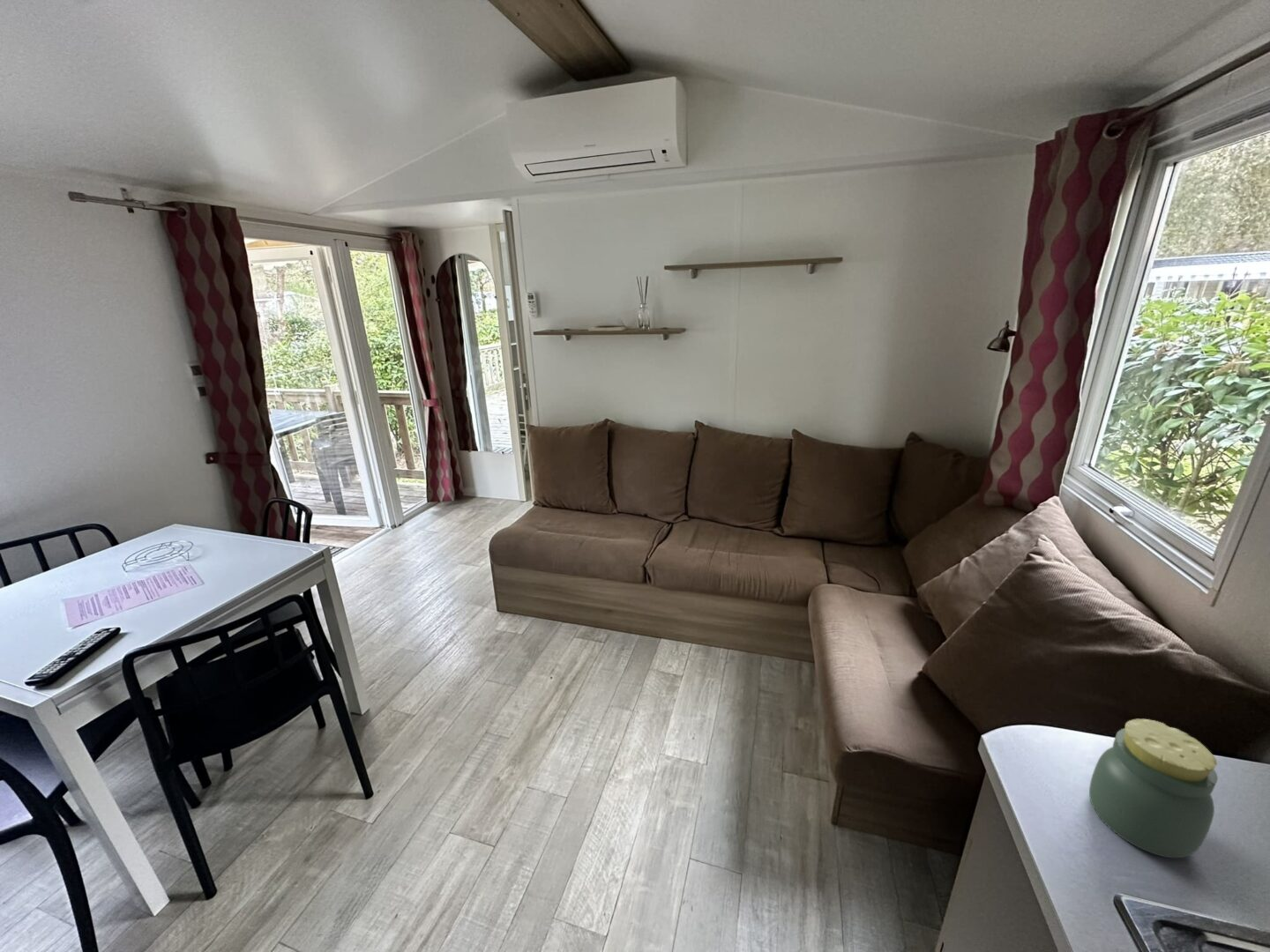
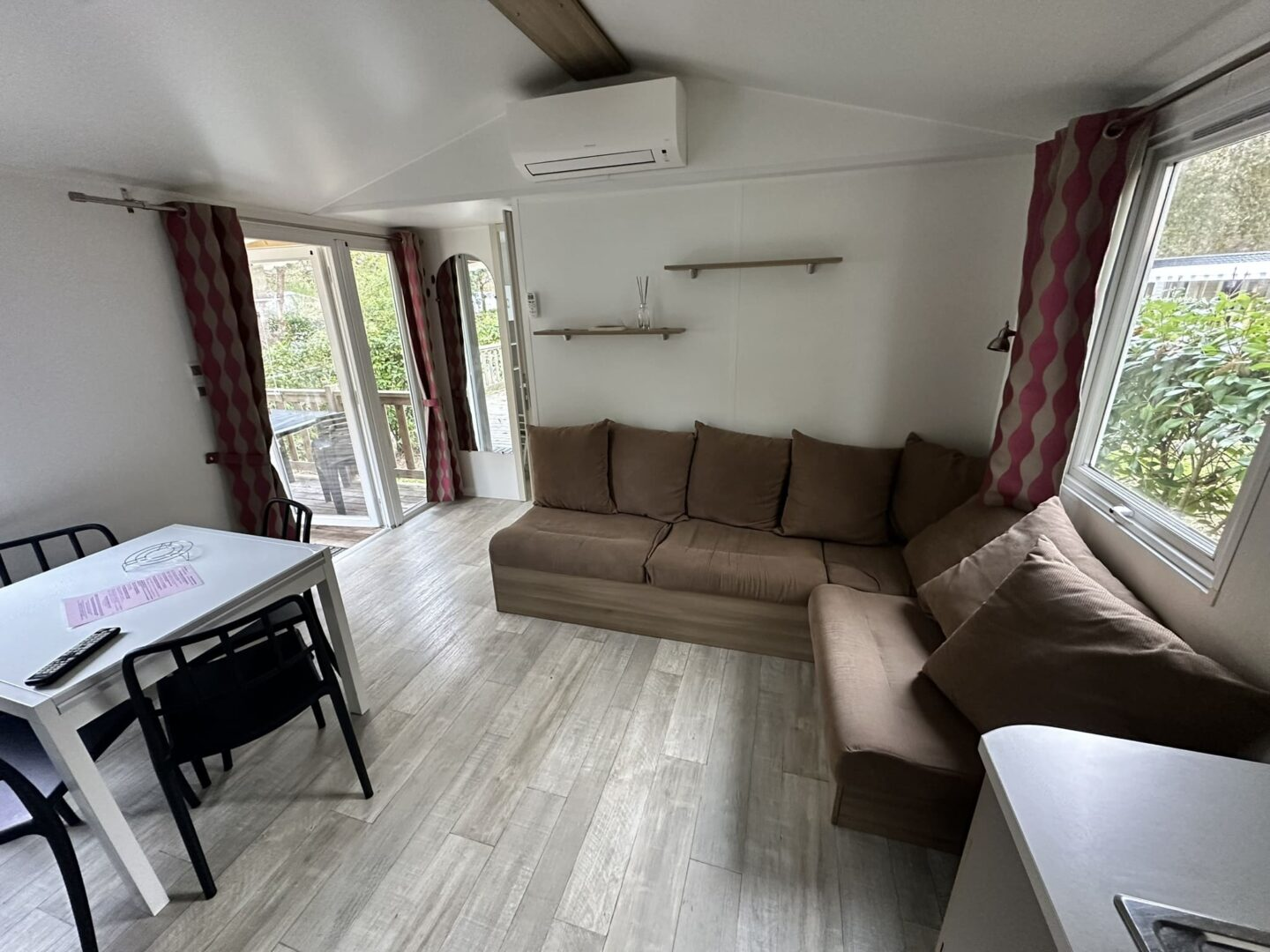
- jar [1088,718,1218,859]
